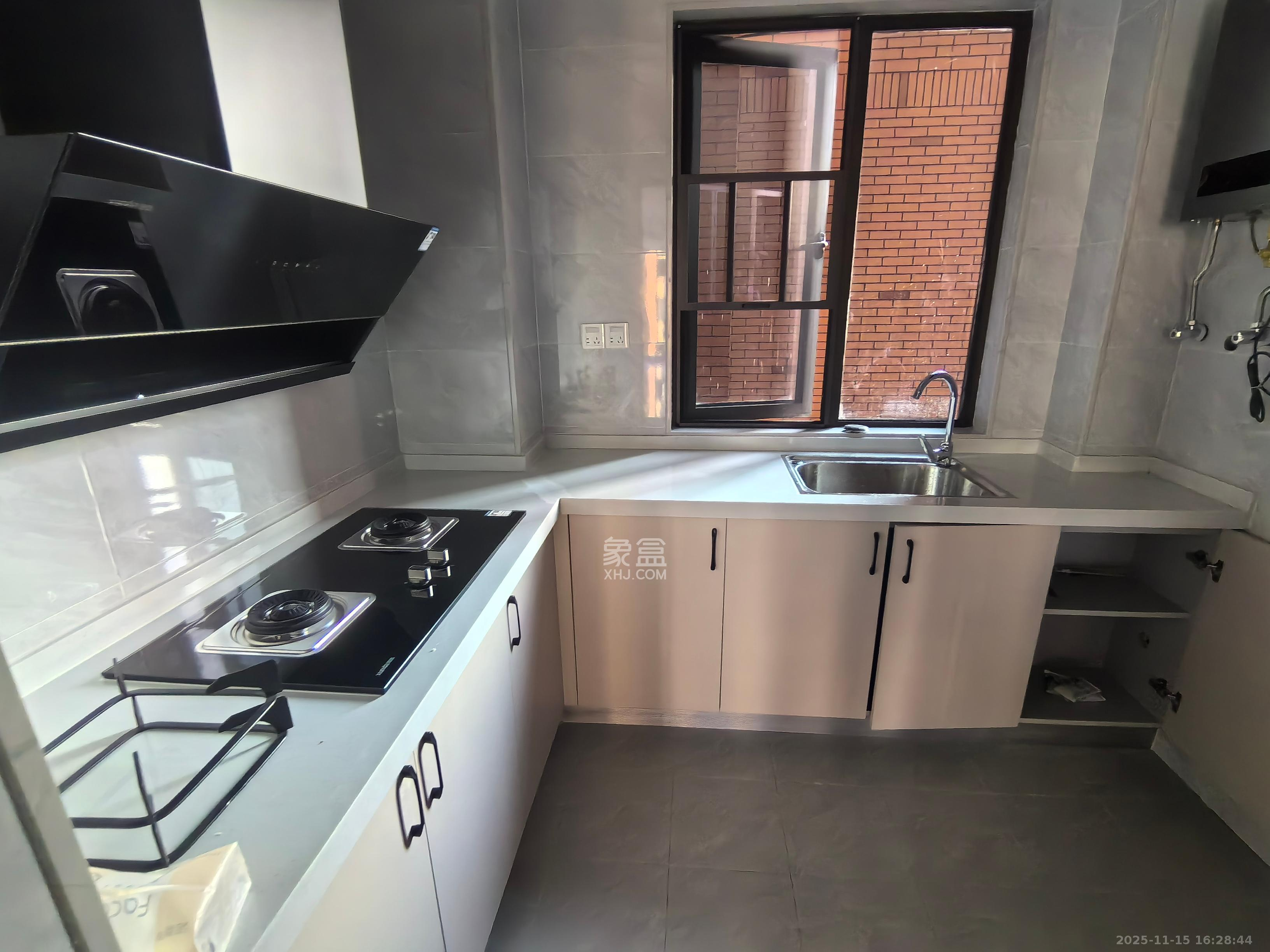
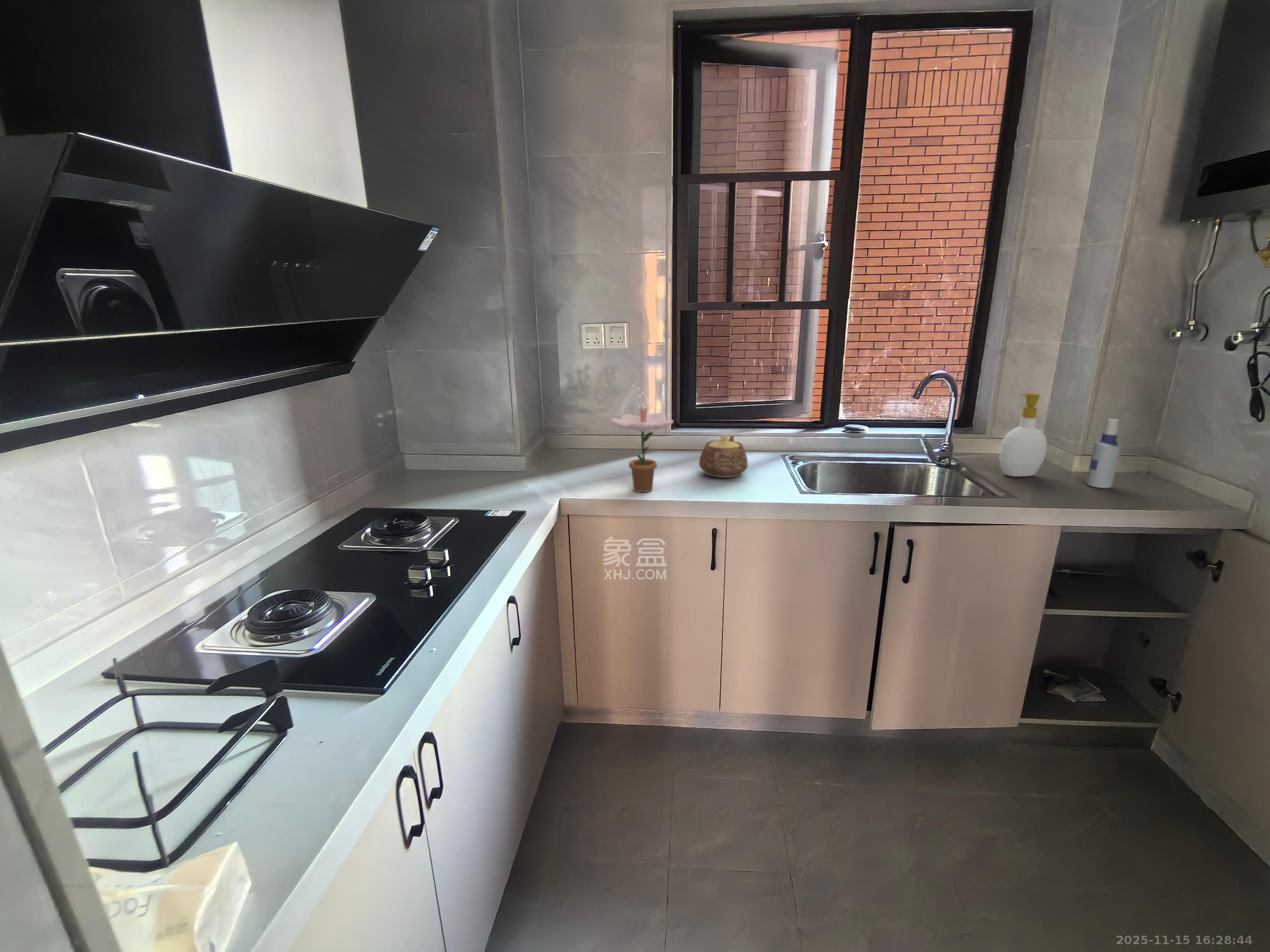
+ flower [609,377,674,492]
+ soap bottle [999,393,1047,477]
+ teapot [698,436,748,478]
+ spray bottle [1086,418,1121,488]
